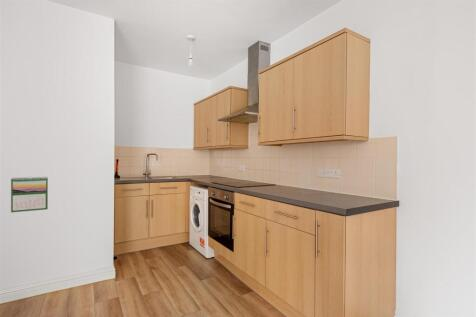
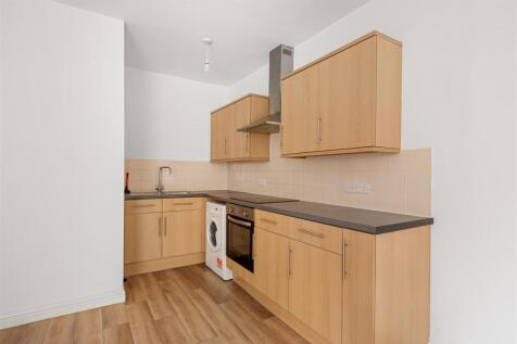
- calendar [10,176,49,213]
